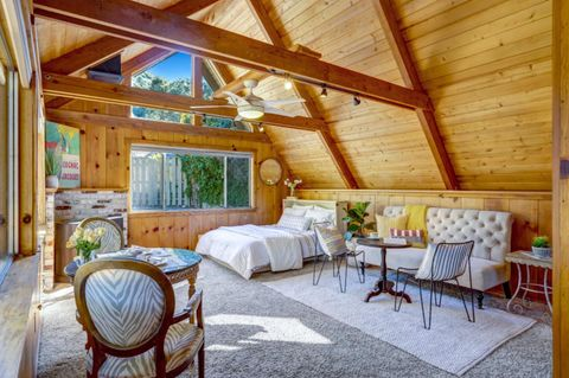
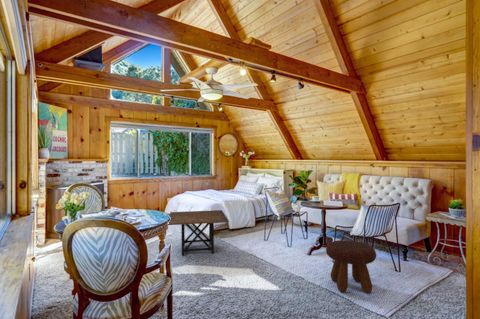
+ side table [167,209,230,256]
+ footstool [325,239,377,294]
